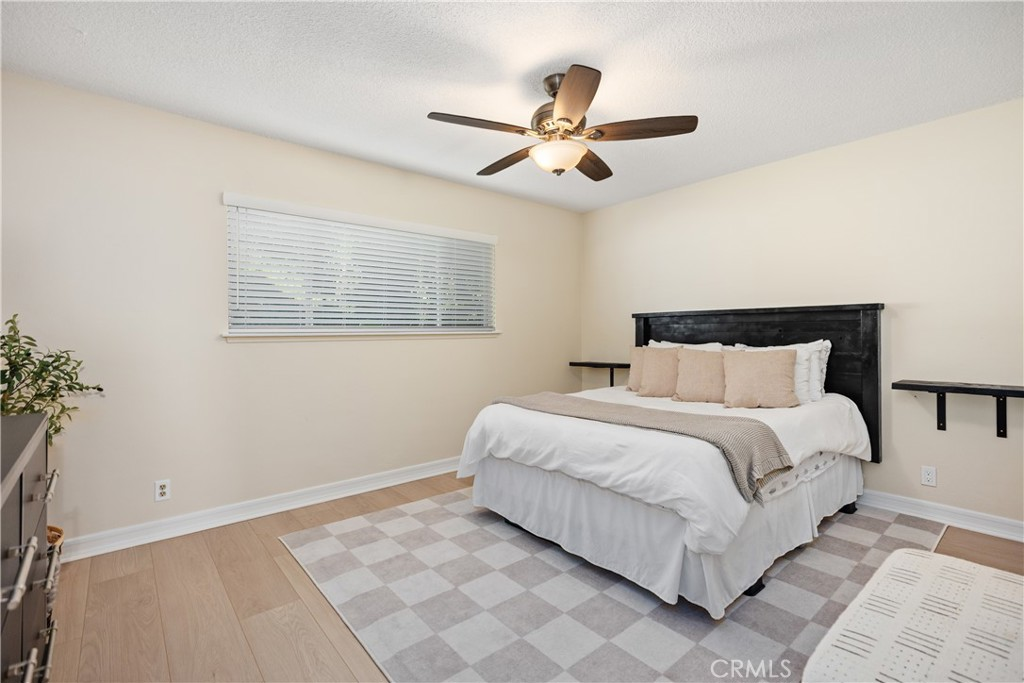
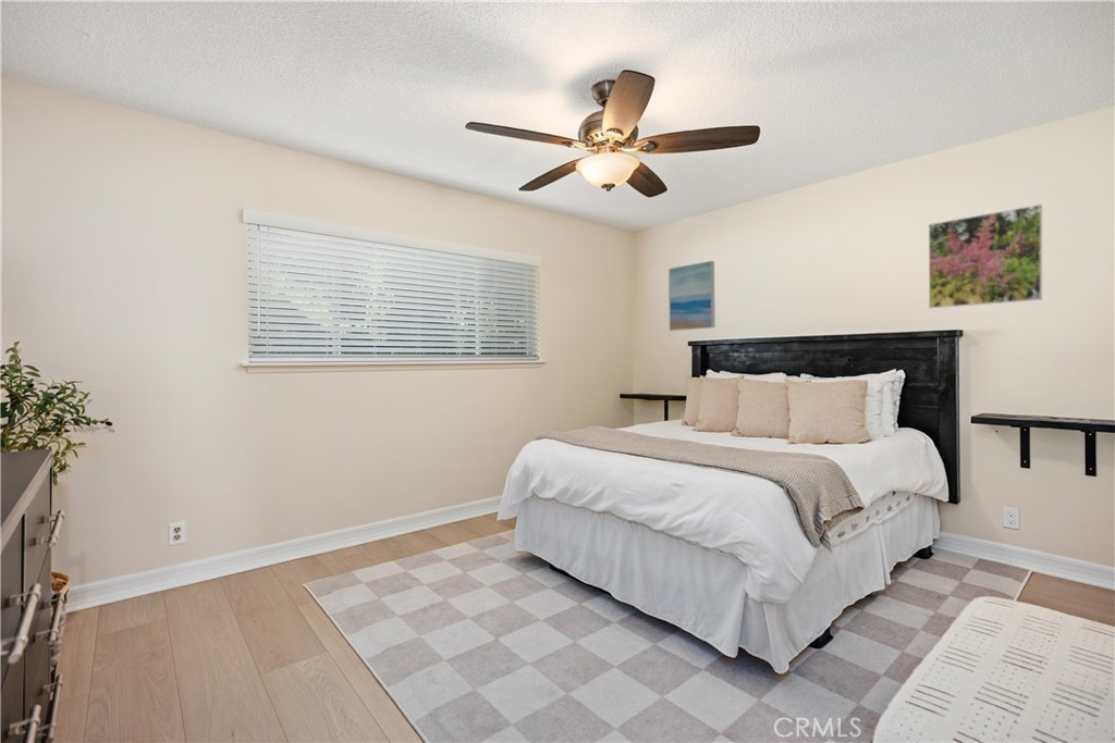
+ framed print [928,203,1043,309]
+ wall art [667,260,716,332]
